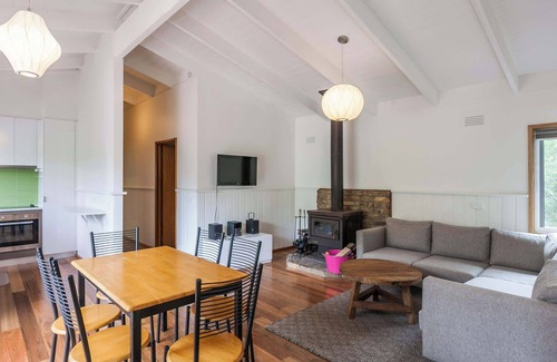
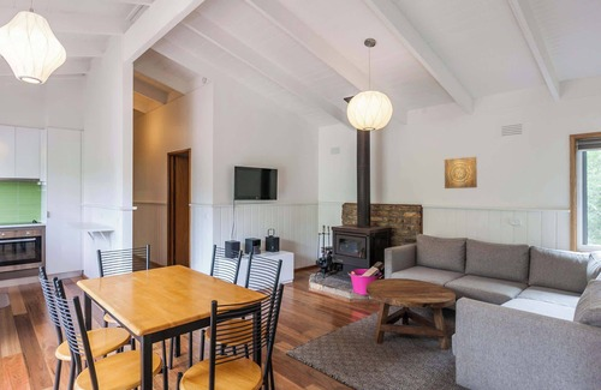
+ wall art [444,156,478,190]
